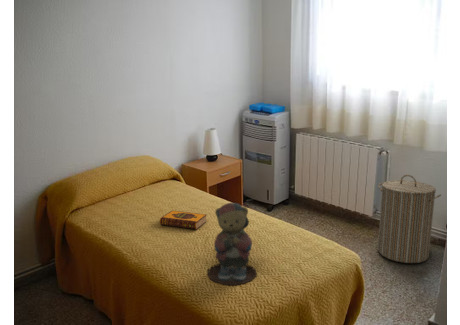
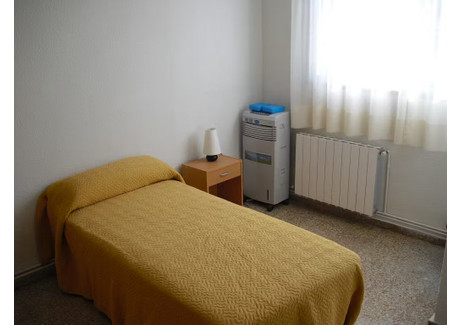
- hardback book [159,210,208,230]
- laundry hamper [377,174,442,264]
- teddy bear [206,202,258,286]
